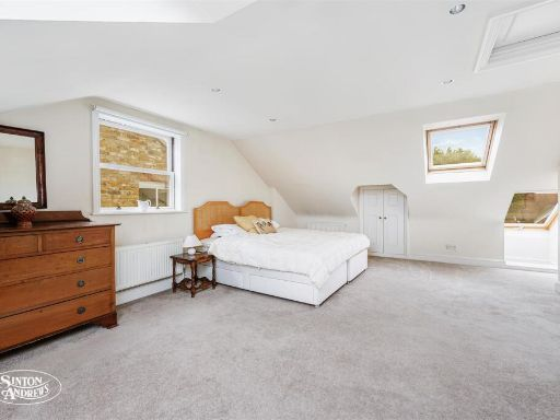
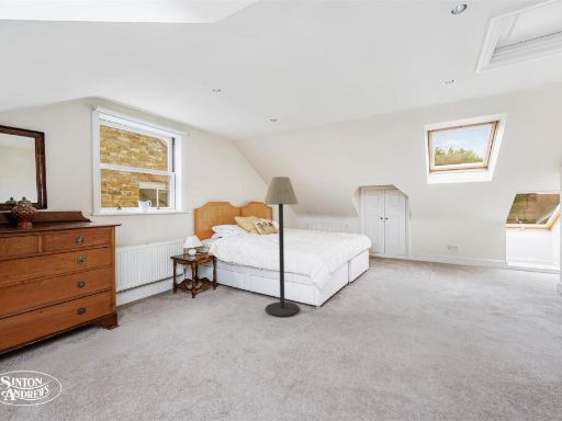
+ floor lamp [262,175,301,318]
